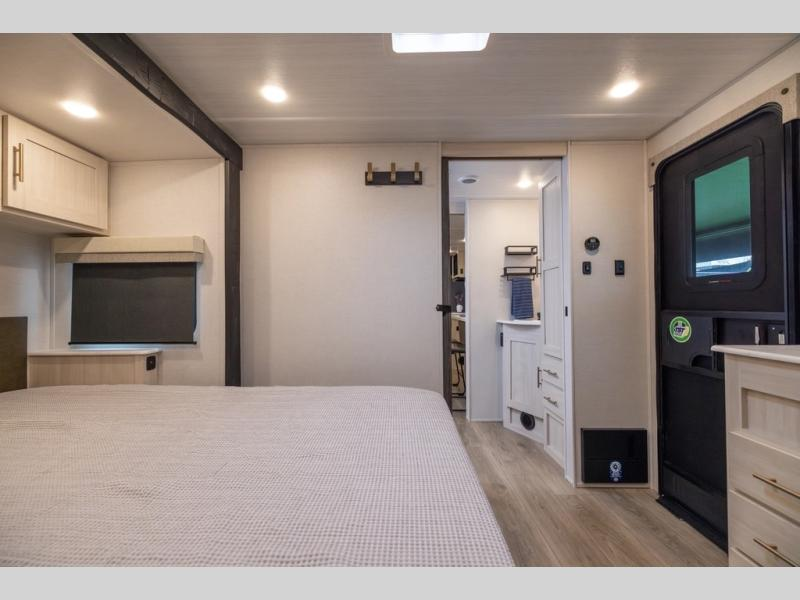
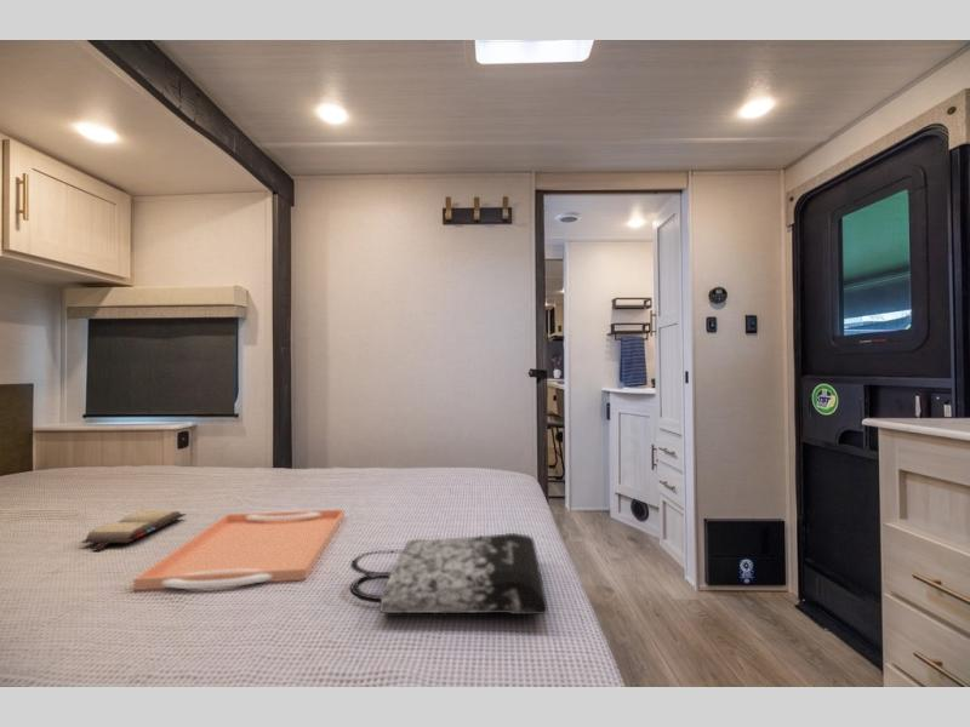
+ hardback book [80,510,188,553]
+ serving tray [132,508,346,591]
+ tote bag [349,532,549,616]
